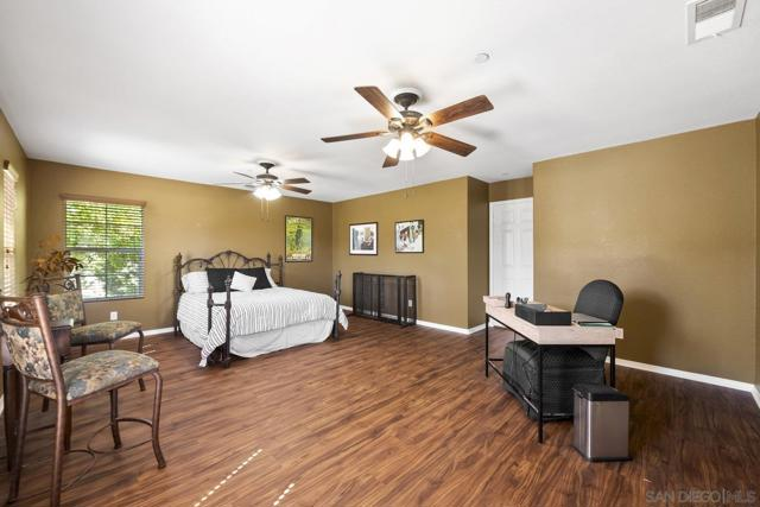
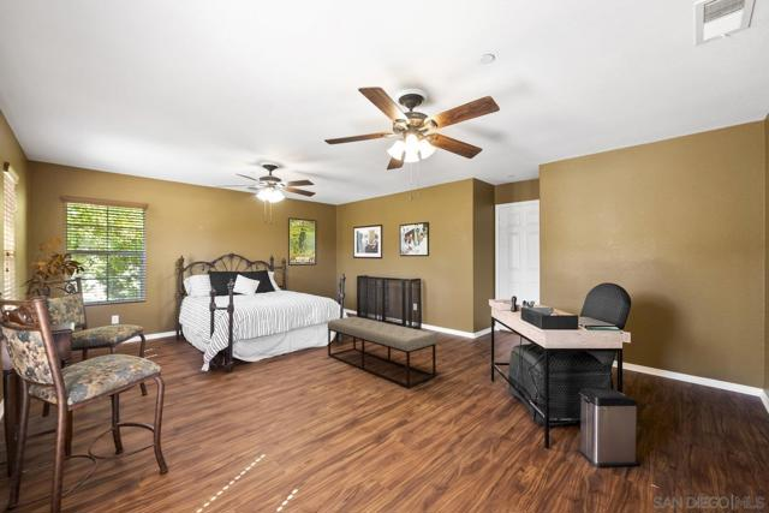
+ bench [327,316,437,389]
